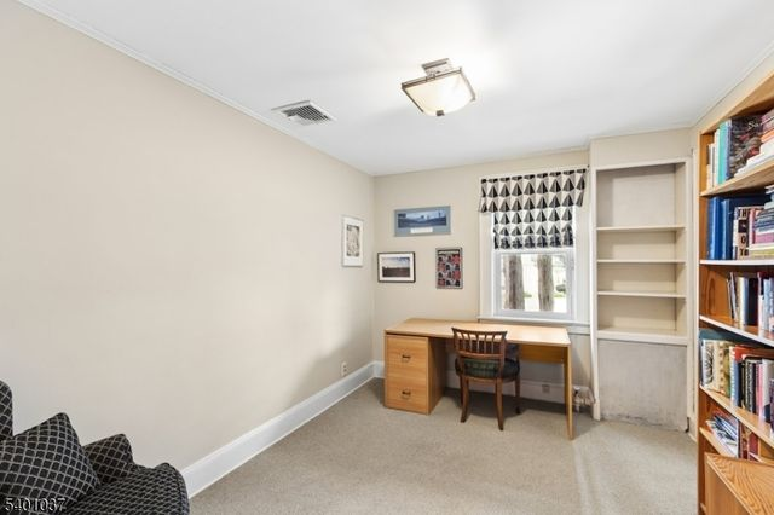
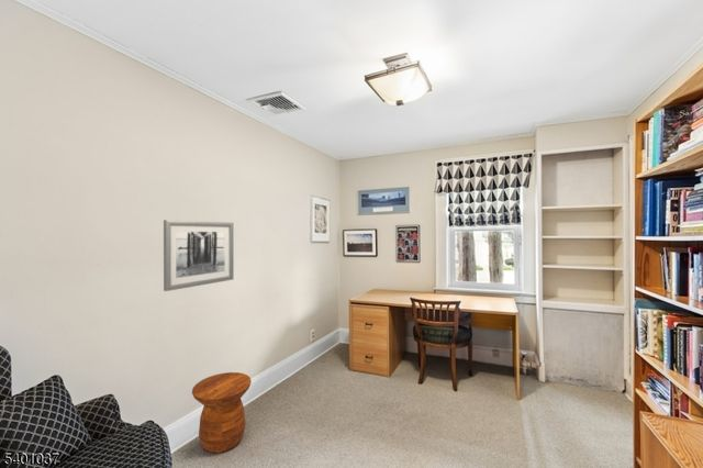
+ side table [191,371,253,454]
+ wall art [163,219,235,292]
